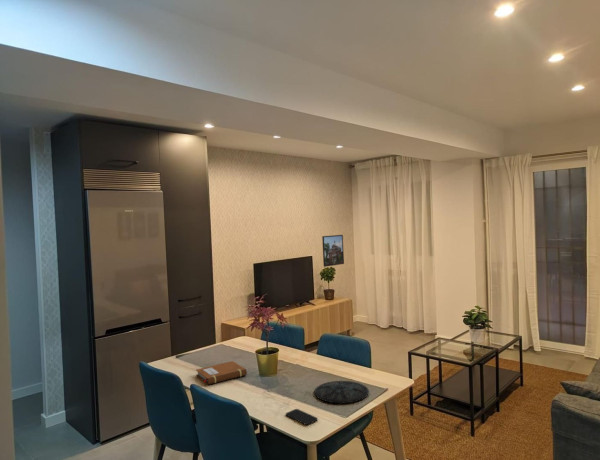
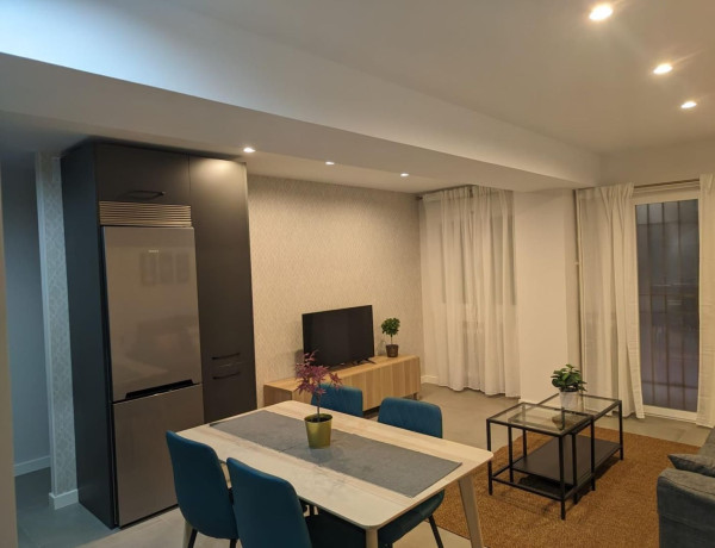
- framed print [321,234,345,268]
- smartphone [285,408,319,426]
- plate [313,380,370,405]
- notebook [195,360,248,386]
